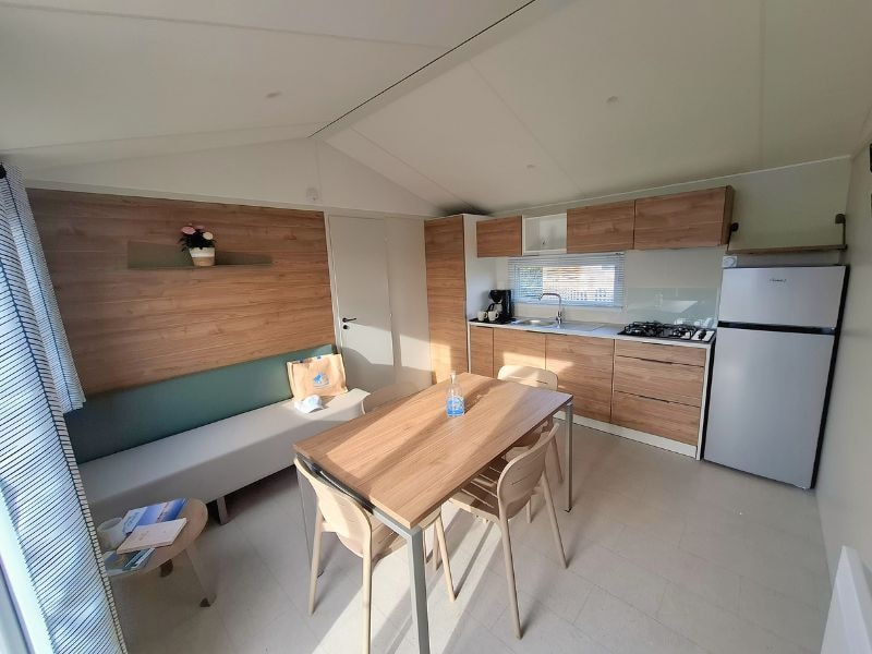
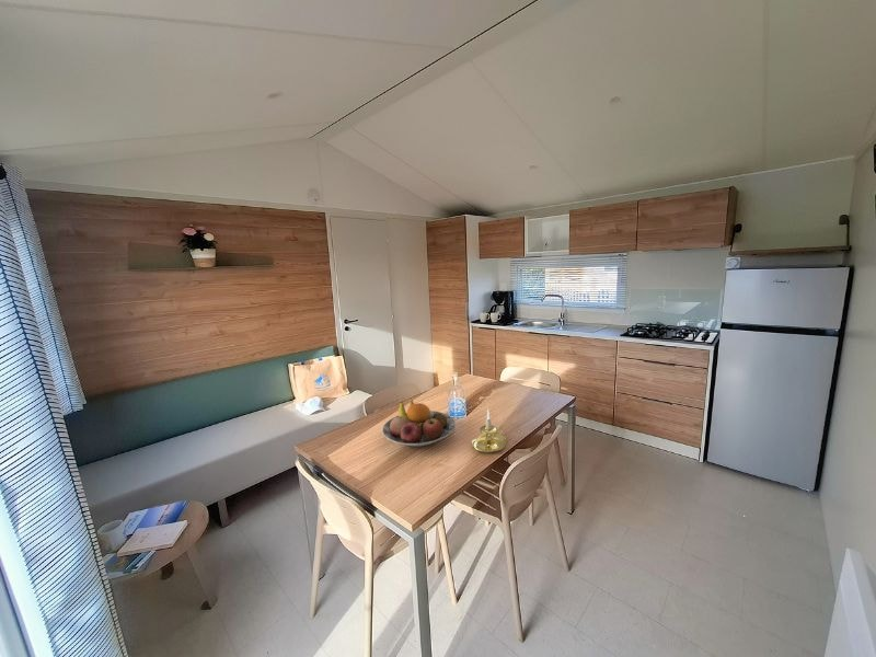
+ fruit bowl [381,400,457,447]
+ candle holder [471,408,507,454]
